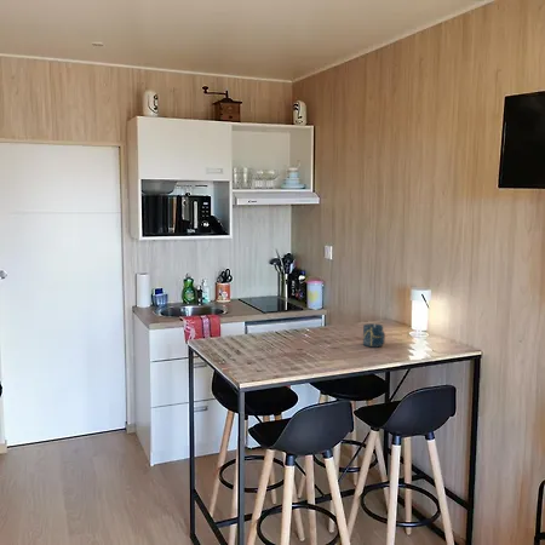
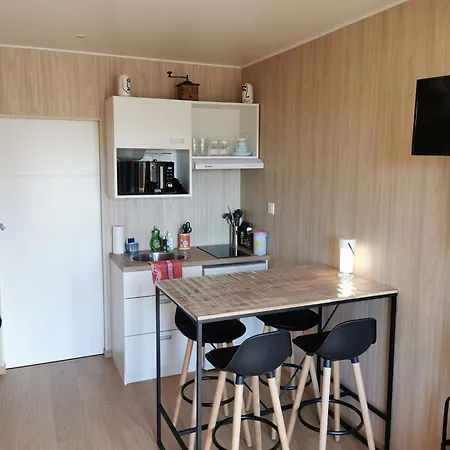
- cup [362,322,386,349]
